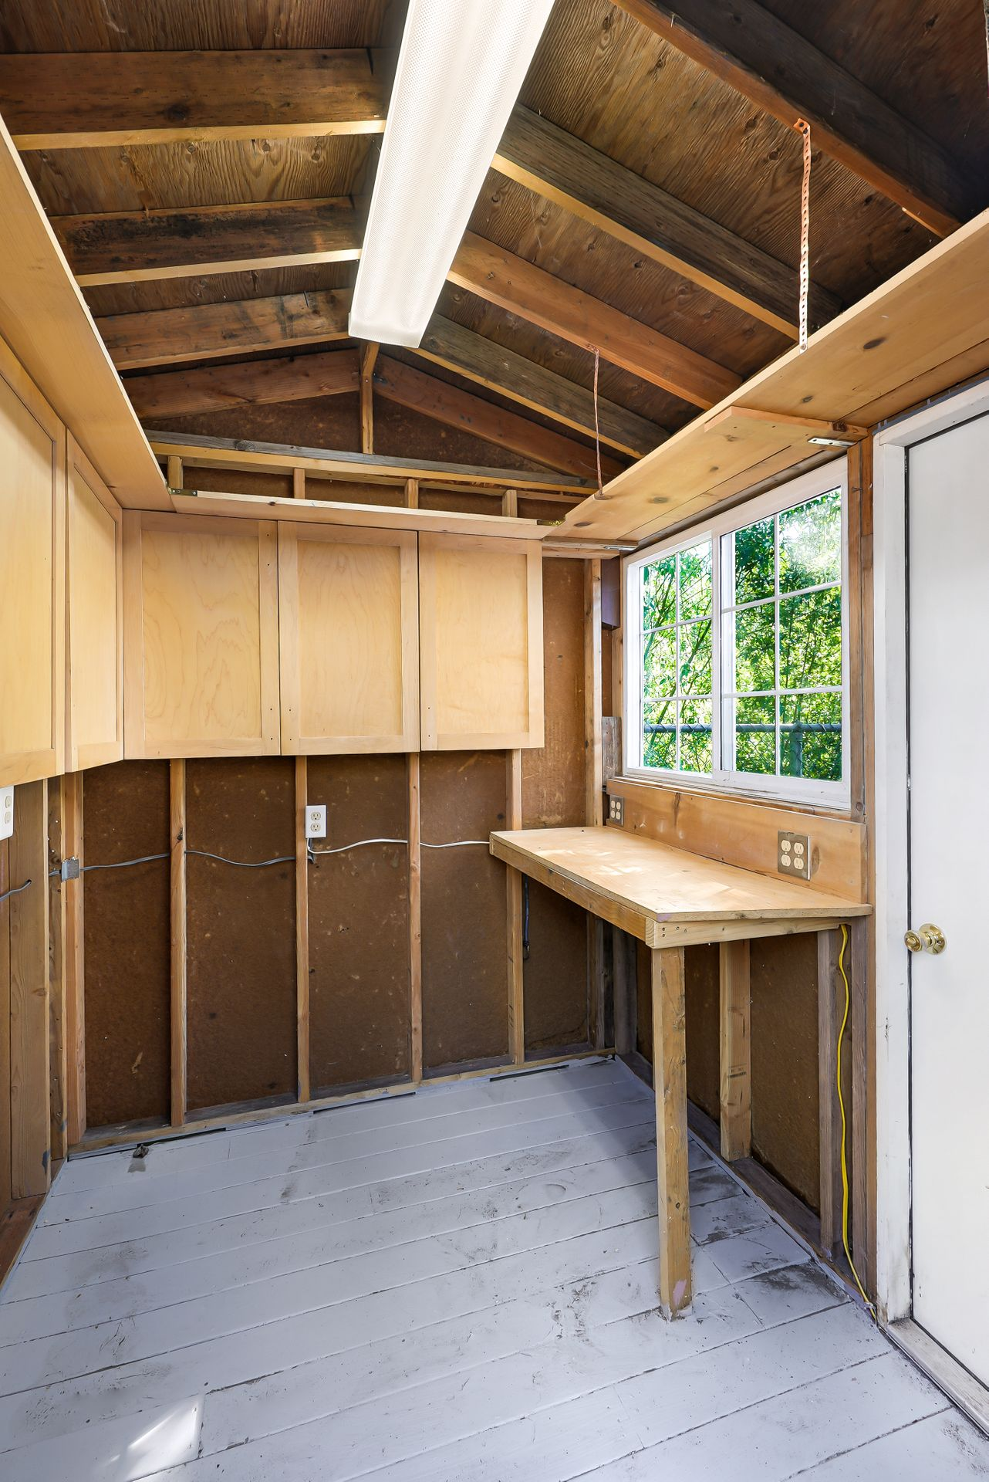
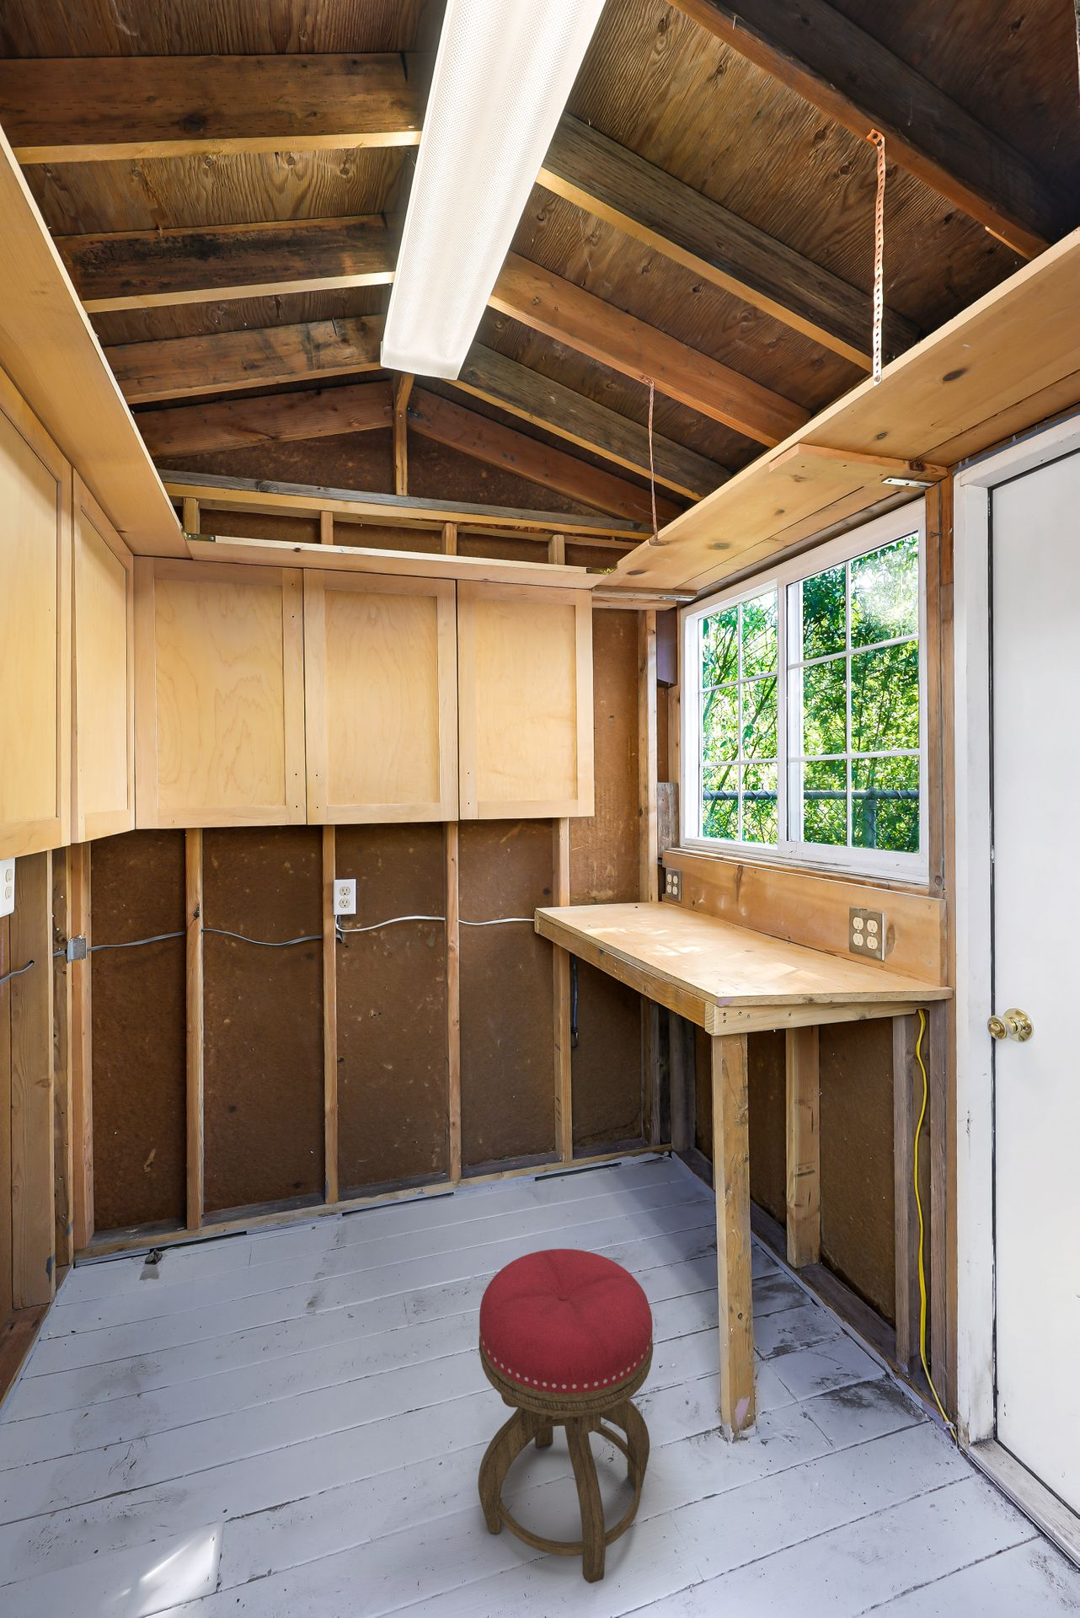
+ stool [477,1248,653,1584]
